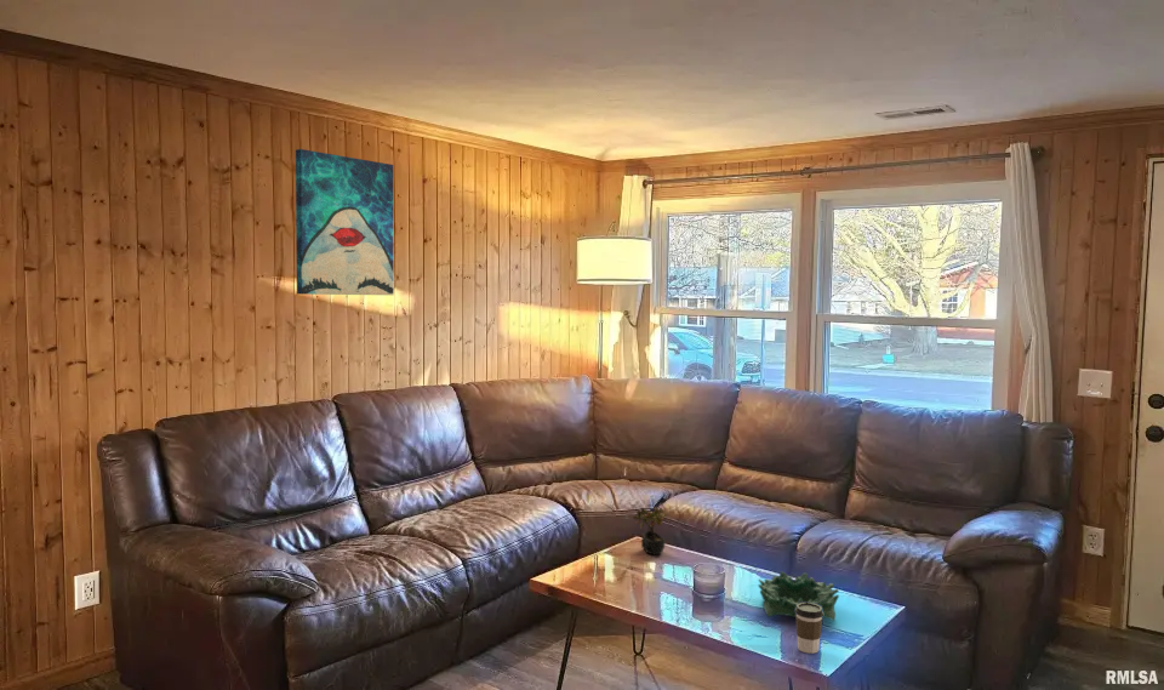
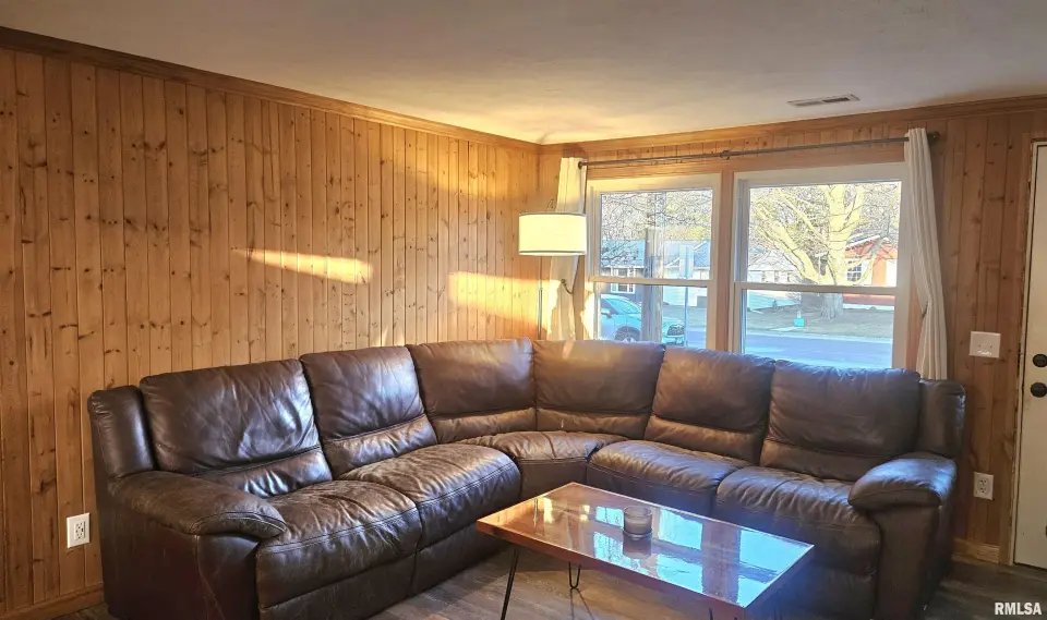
- wall art [295,148,395,296]
- succulent plant [632,506,666,557]
- decorative bowl [758,570,840,622]
- coffee cup [795,603,823,655]
